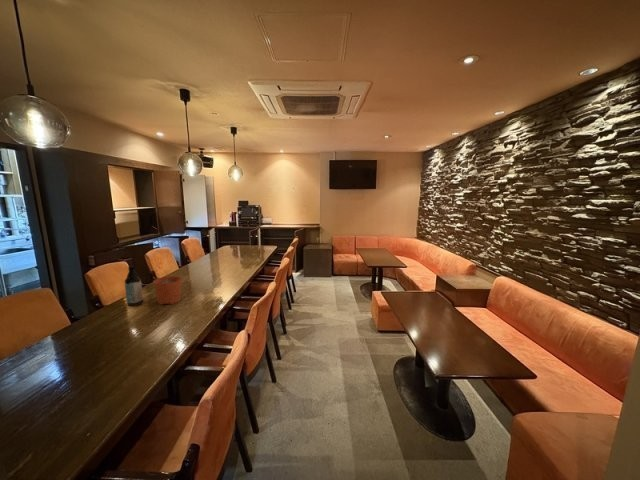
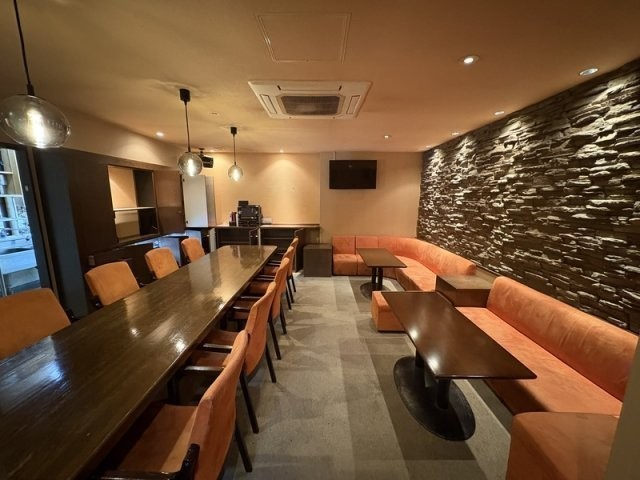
- water bottle [124,265,144,307]
- plant pot [152,269,182,306]
